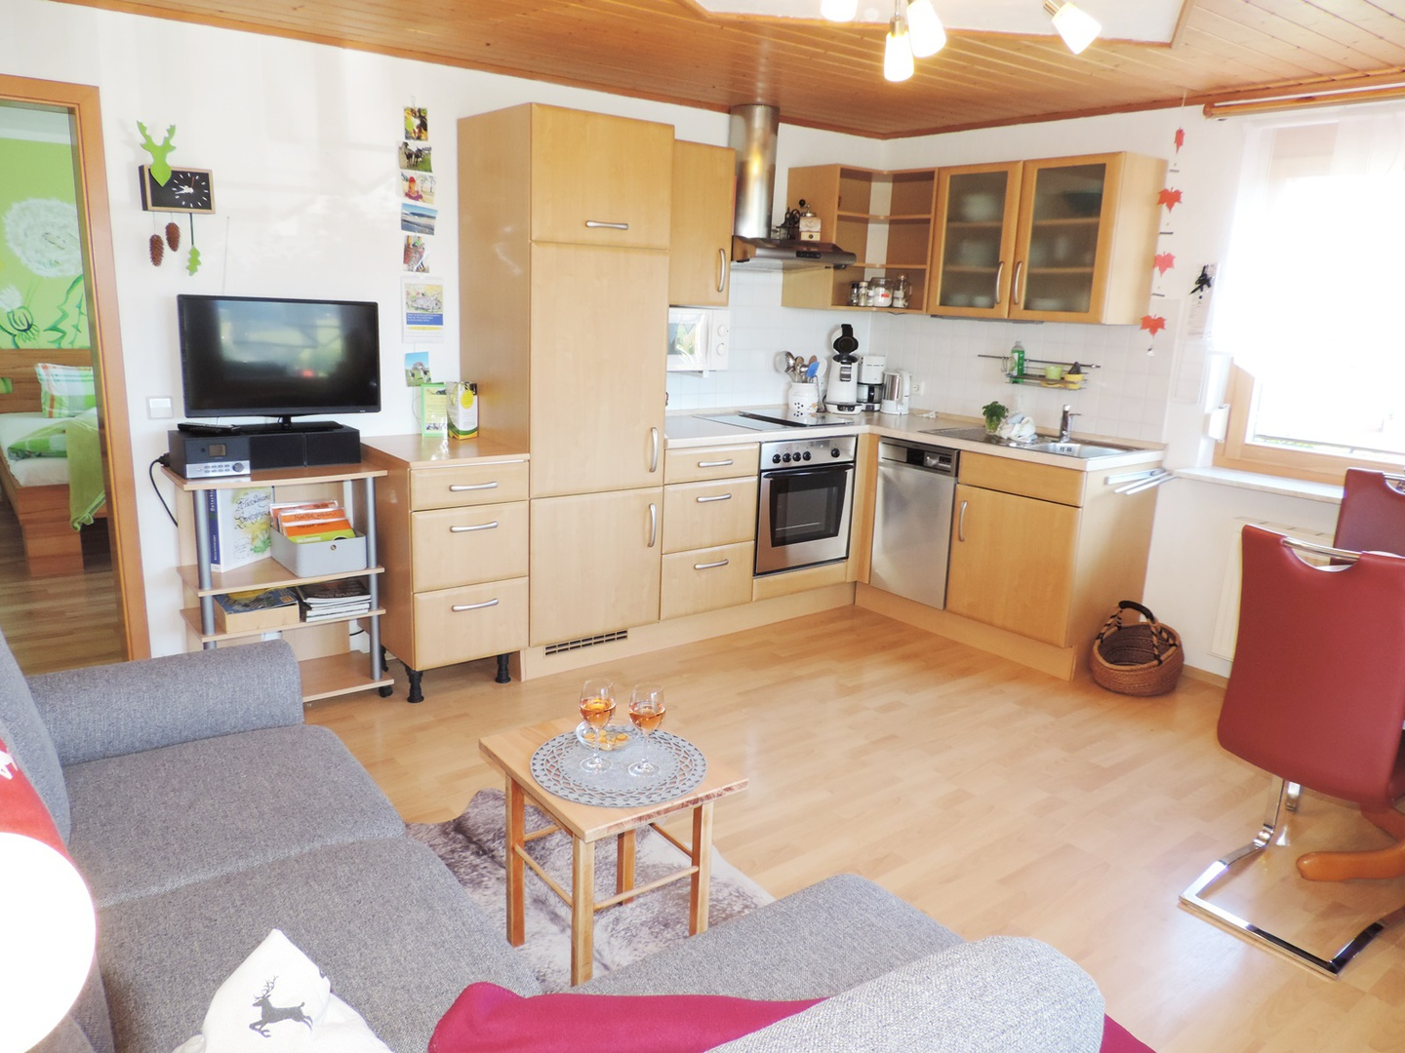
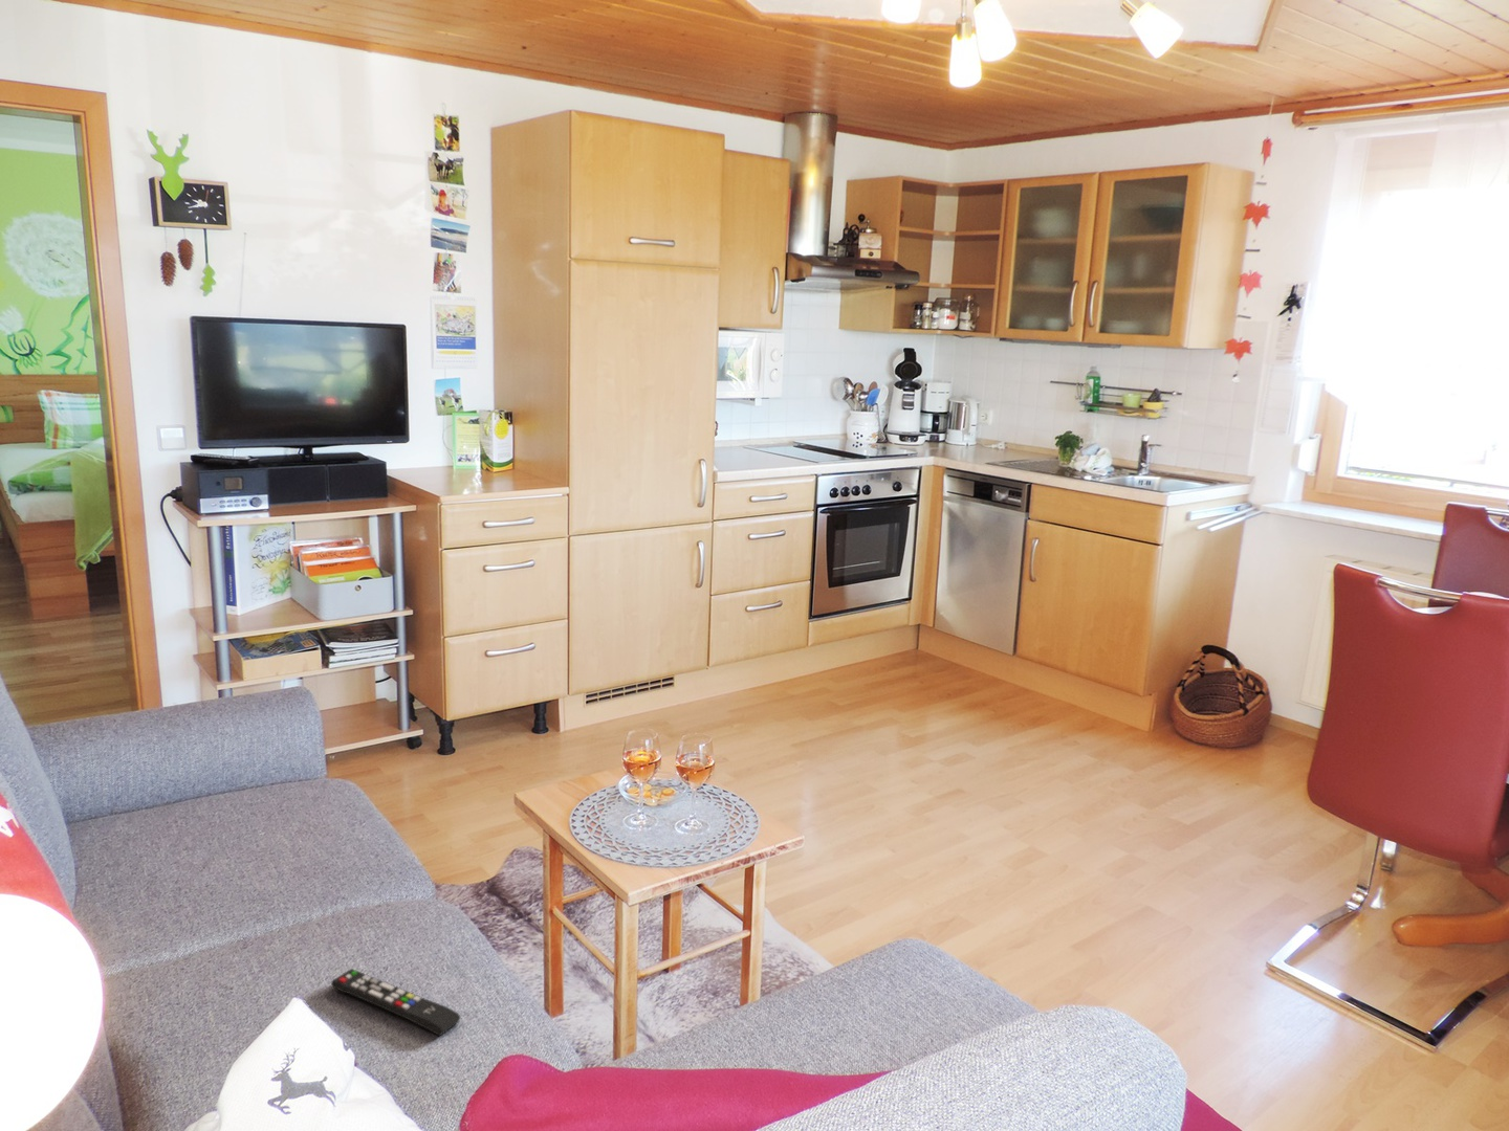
+ remote control [330,967,462,1037]
